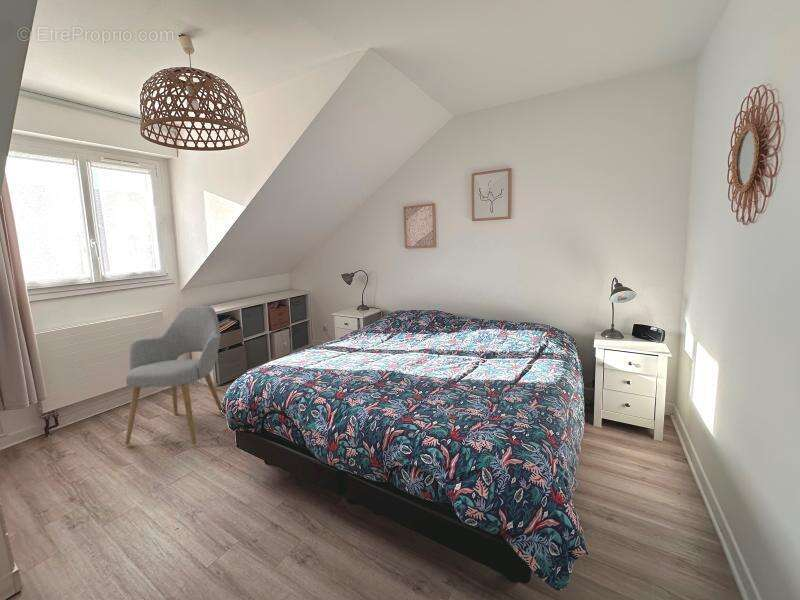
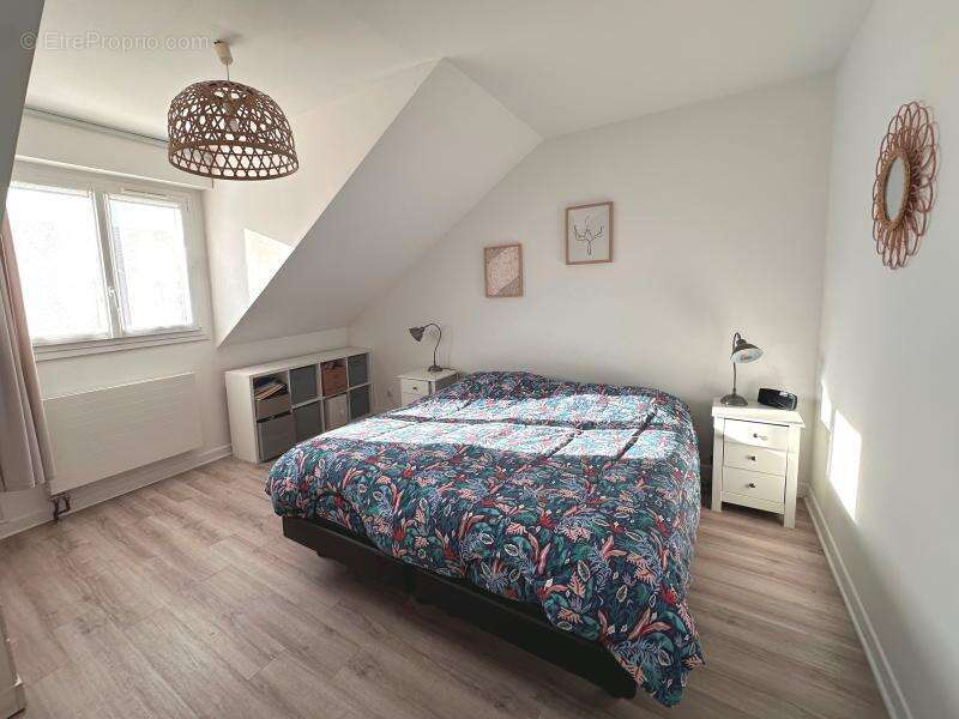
- chair [124,305,225,446]
